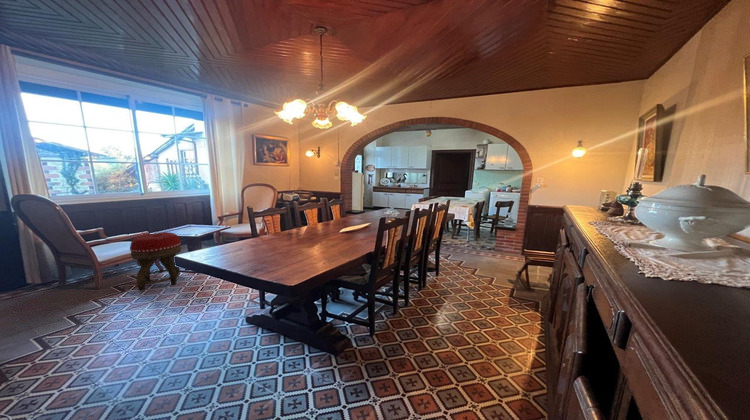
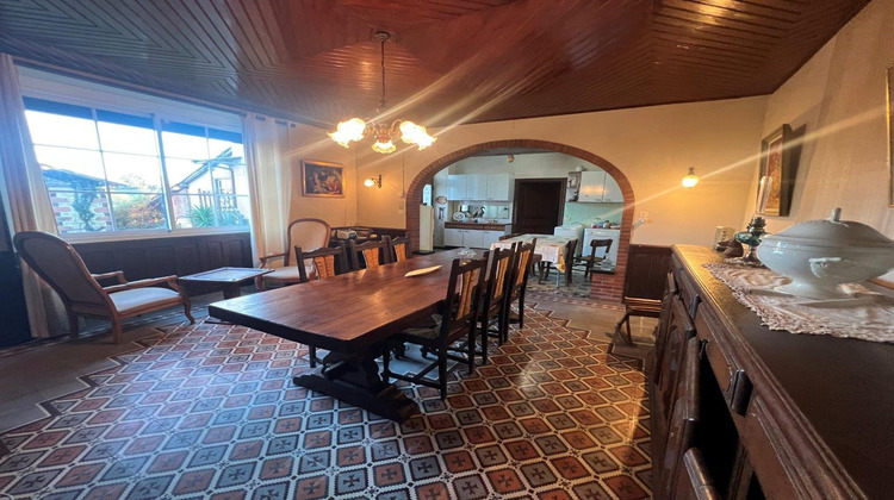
- footstool [129,231,182,291]
